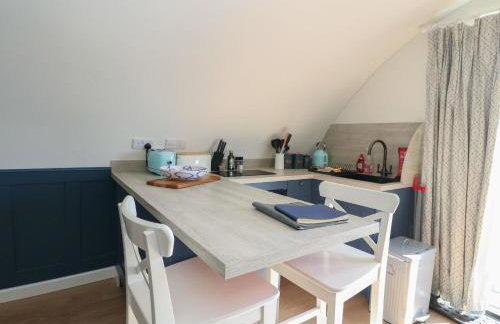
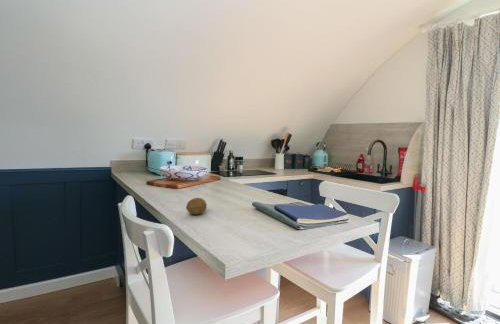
+ fruit [185,197,208,216]
